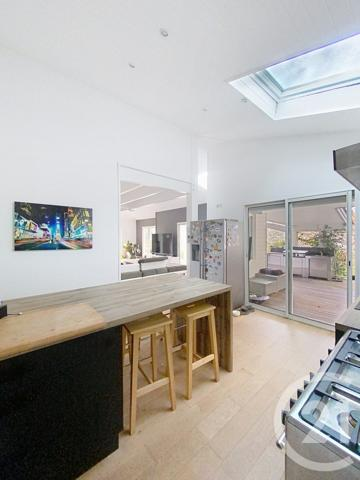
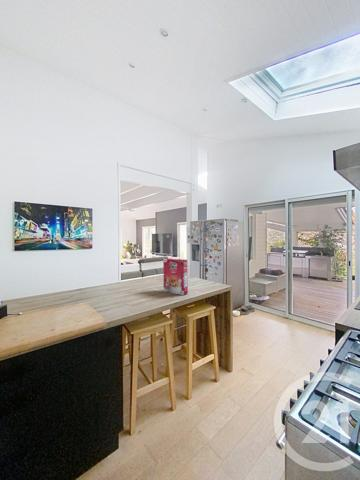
+ cereal box [162,257,189,296]
